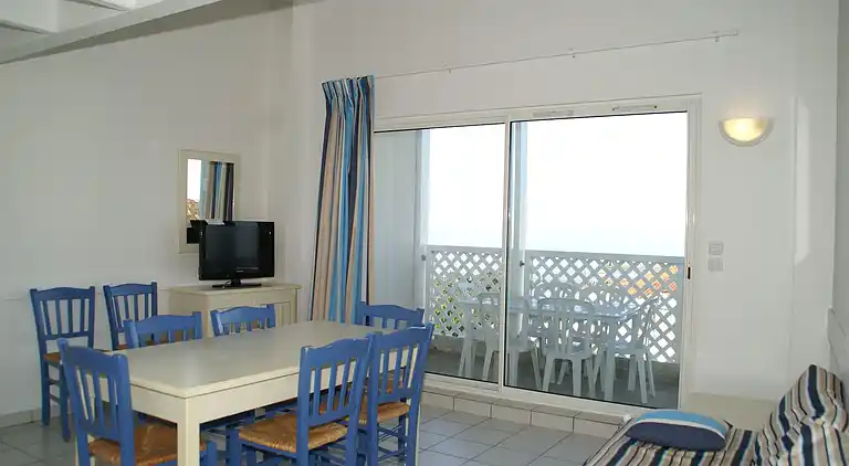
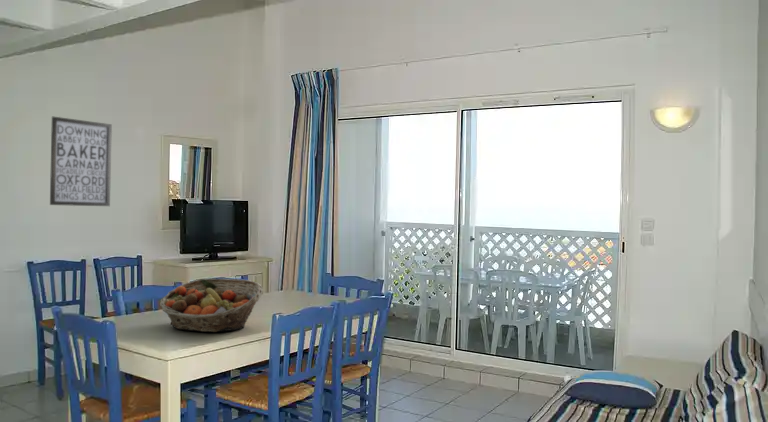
+ wall art [49,116,113,207]
+ fruit basket [159,278,264,333]
